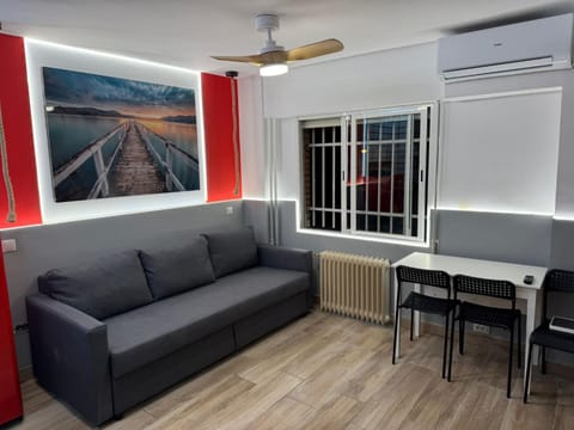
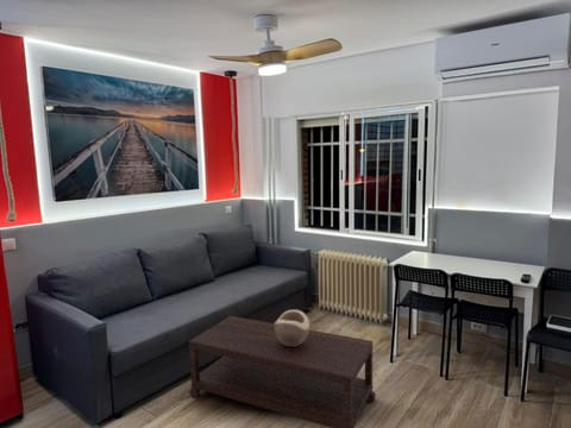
+ decorative bowl [274,309,310,346]
+ coffee table [188,315,377,428]
